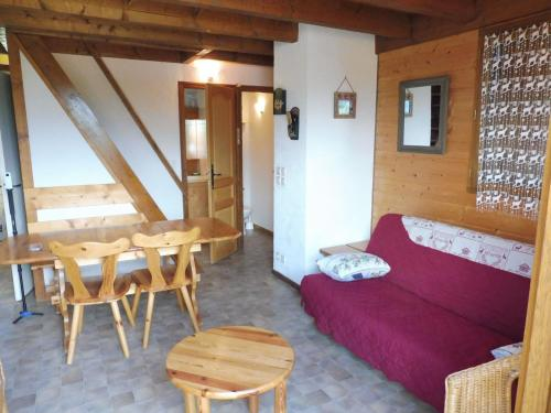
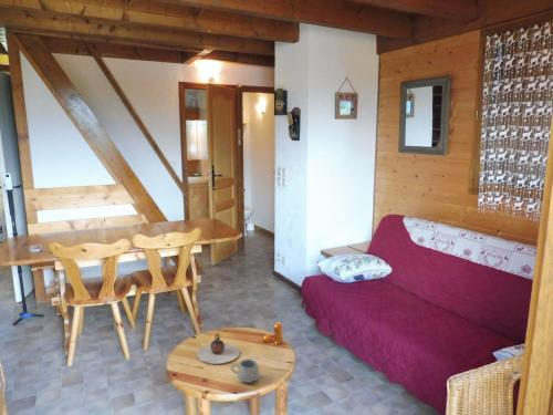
+ teapot [196,332,241,365]
+ mug [230,357,260,384]
+ pepper shaker [262,322,283,345]
